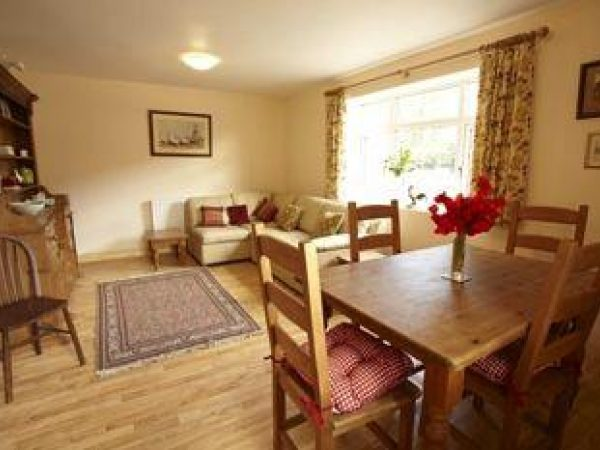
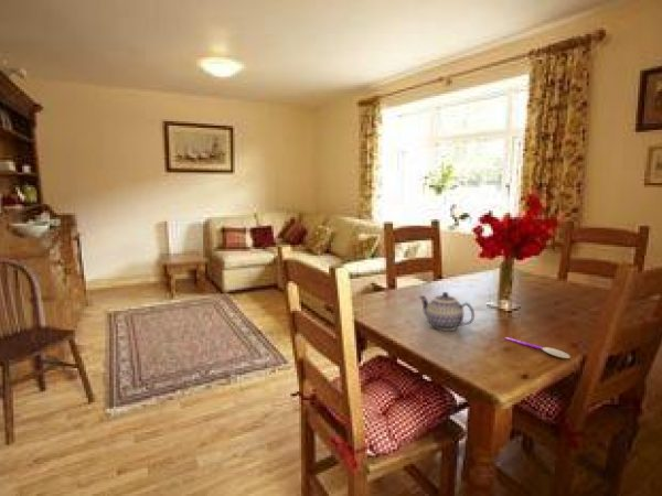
+ teapot [418,291,476,332]
+ spoon [504,336,572,359]
